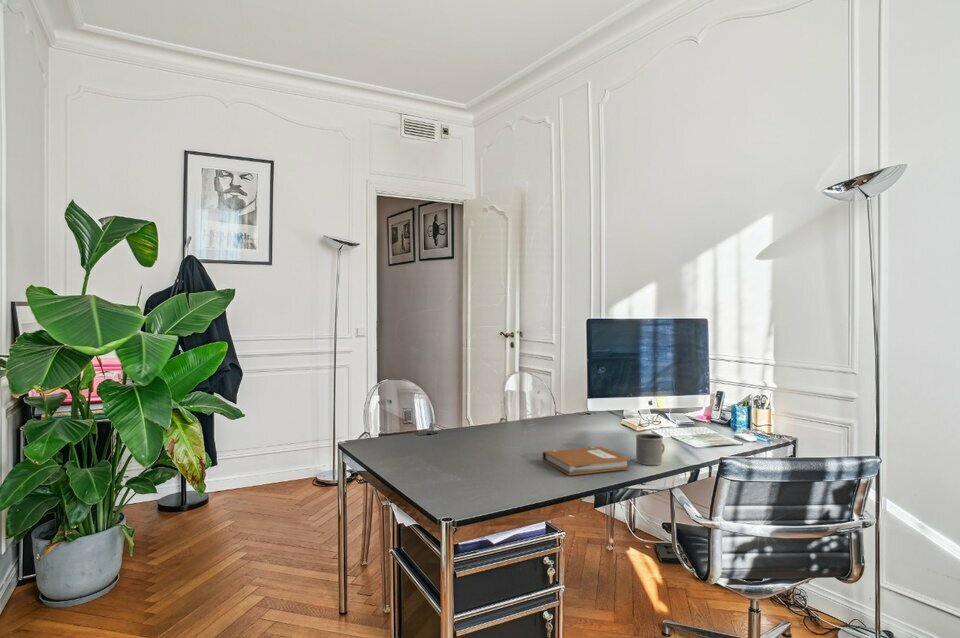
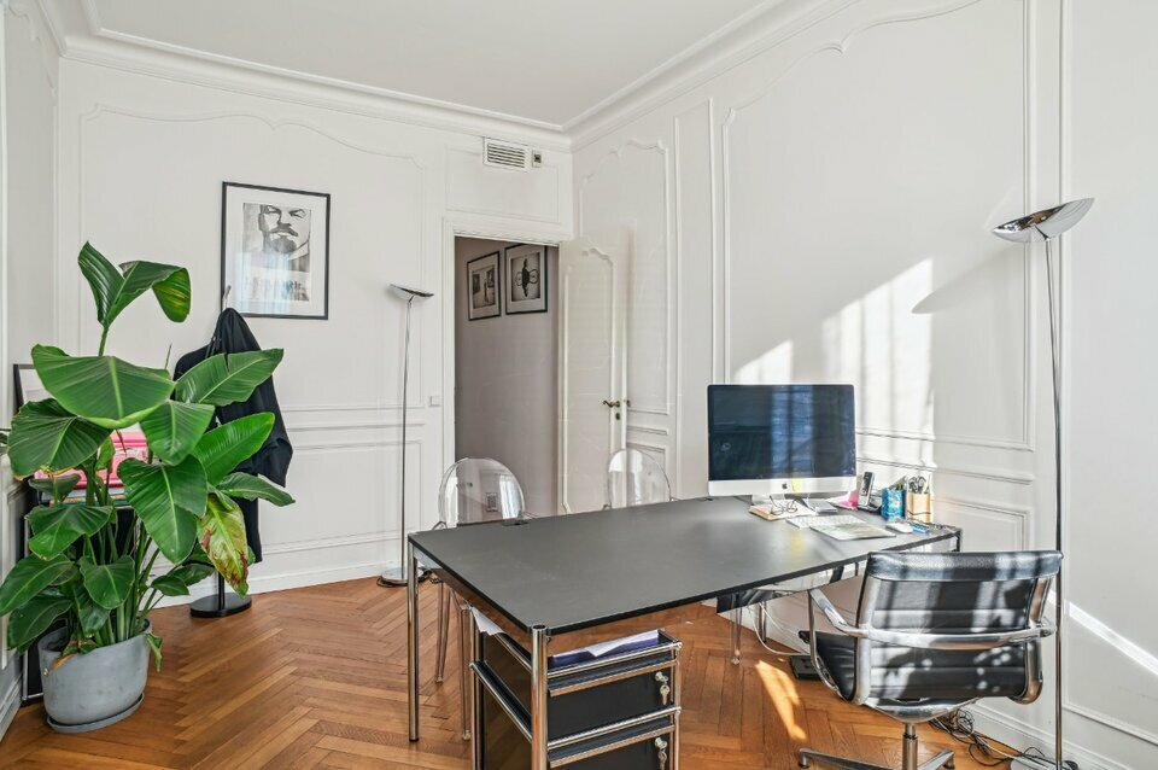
- notebook [542,446,631,476]
- mug [634,433,666,466]
